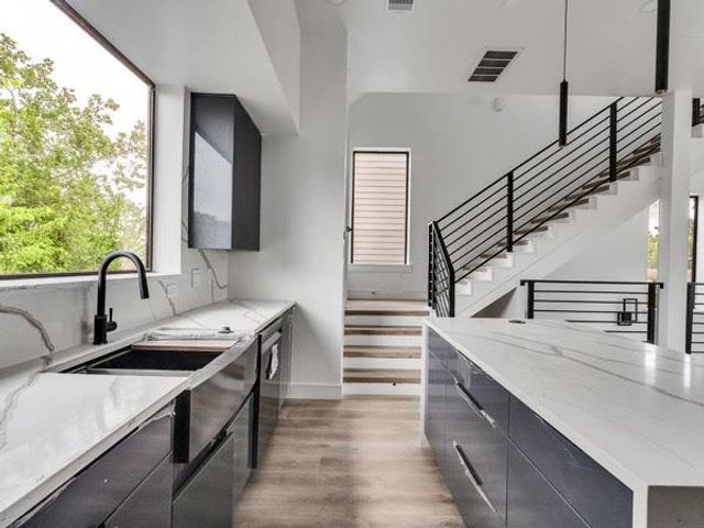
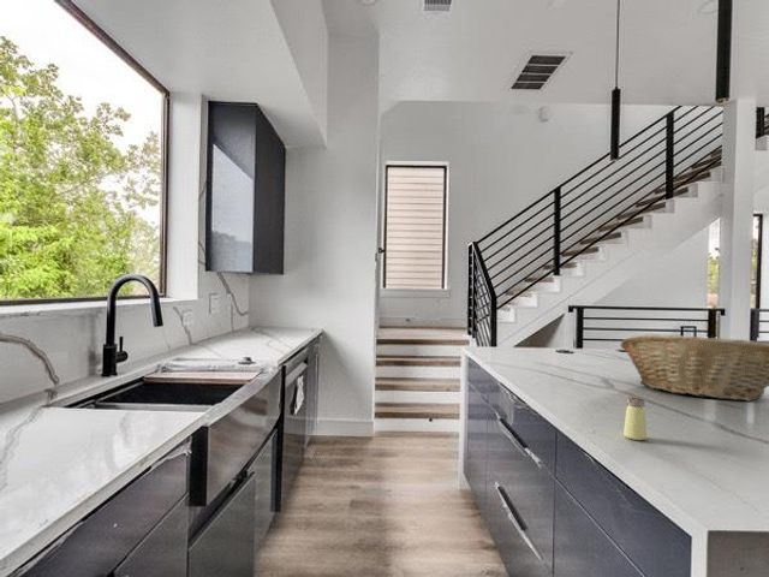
+ saltshaker [622,395,648,441]
+ fruit basket [620,333,769,403]
